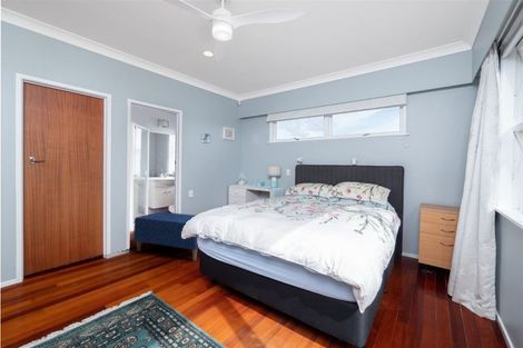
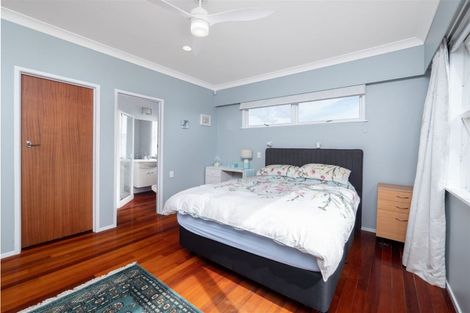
- bench [132,211,199,262]
